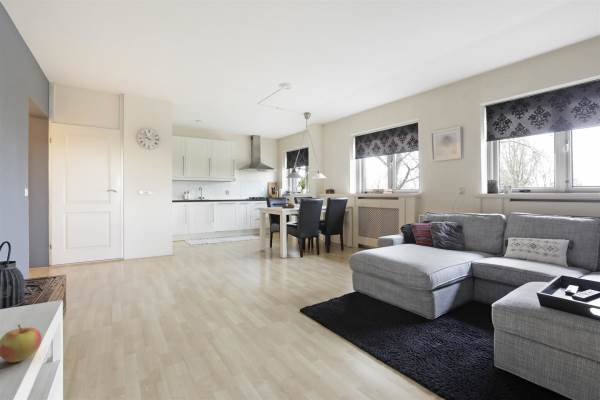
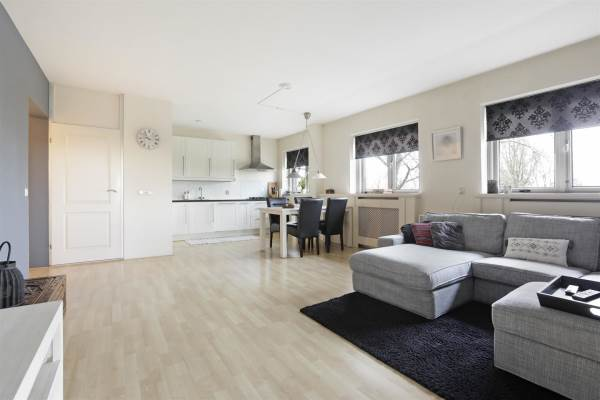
- apple [0,323,43,364]
